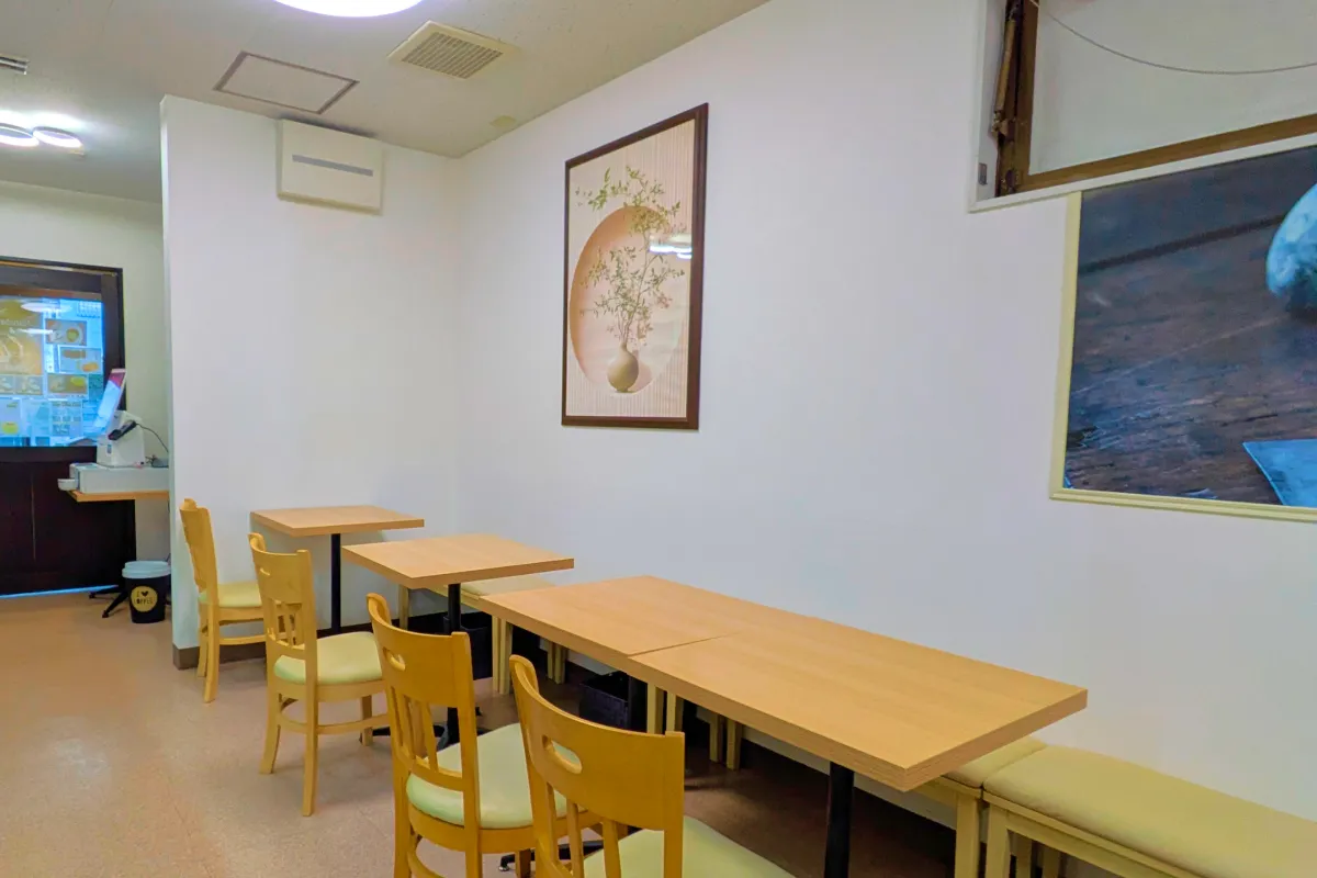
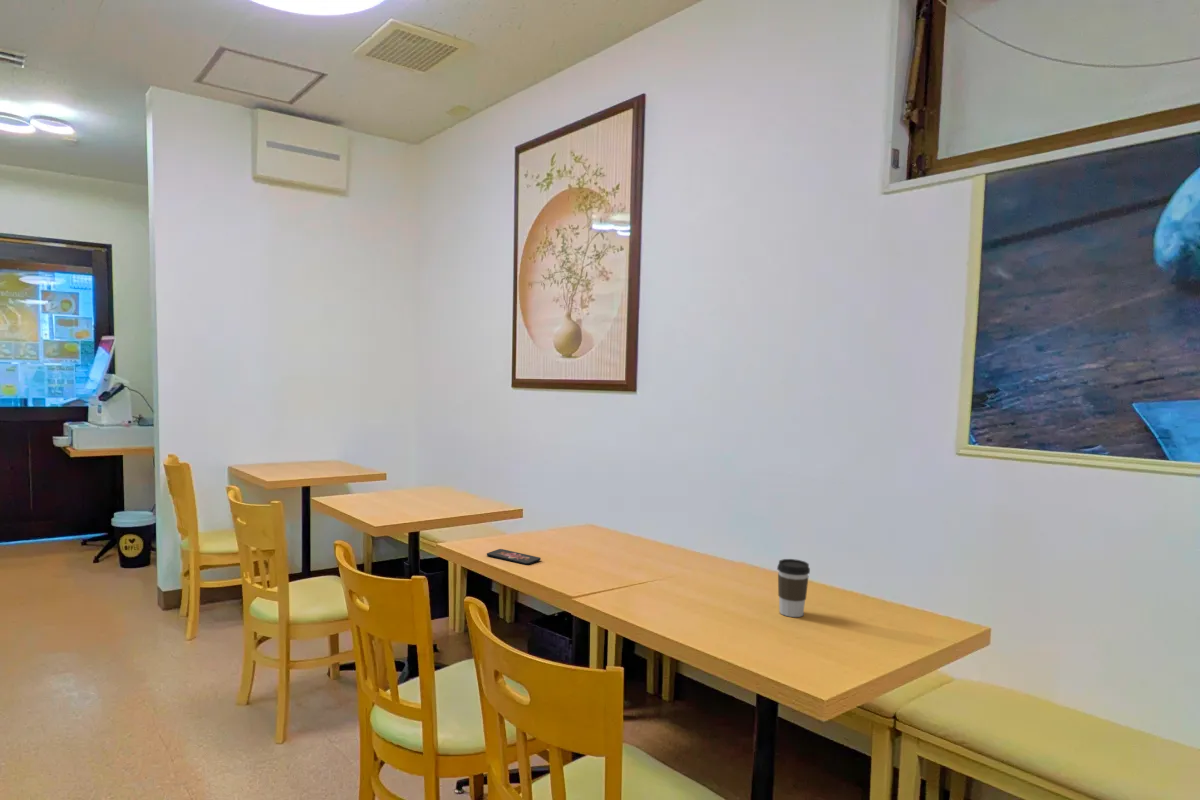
+ coffee cup [776,558,811,618]
+ smartphone [486,548,542,566]
